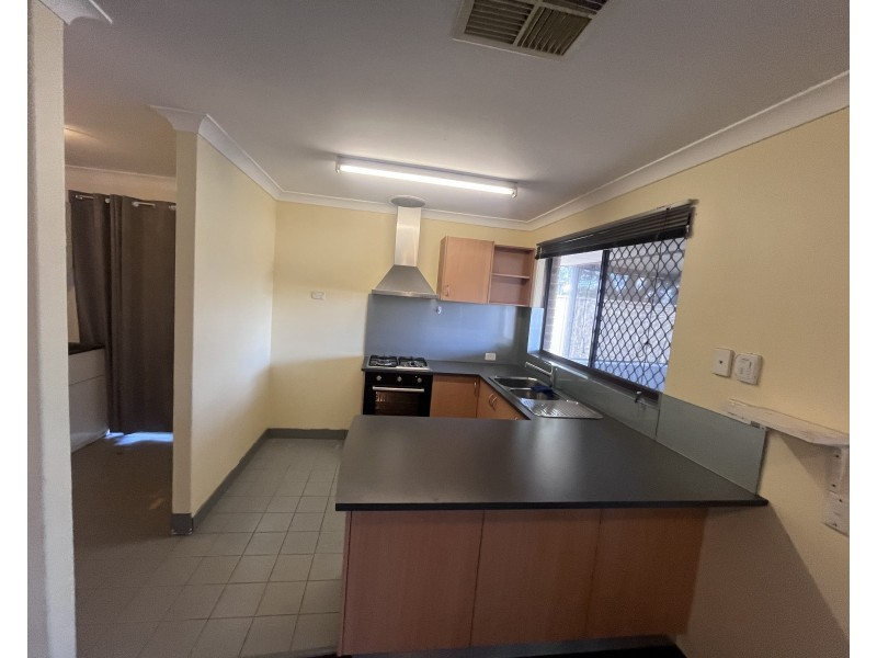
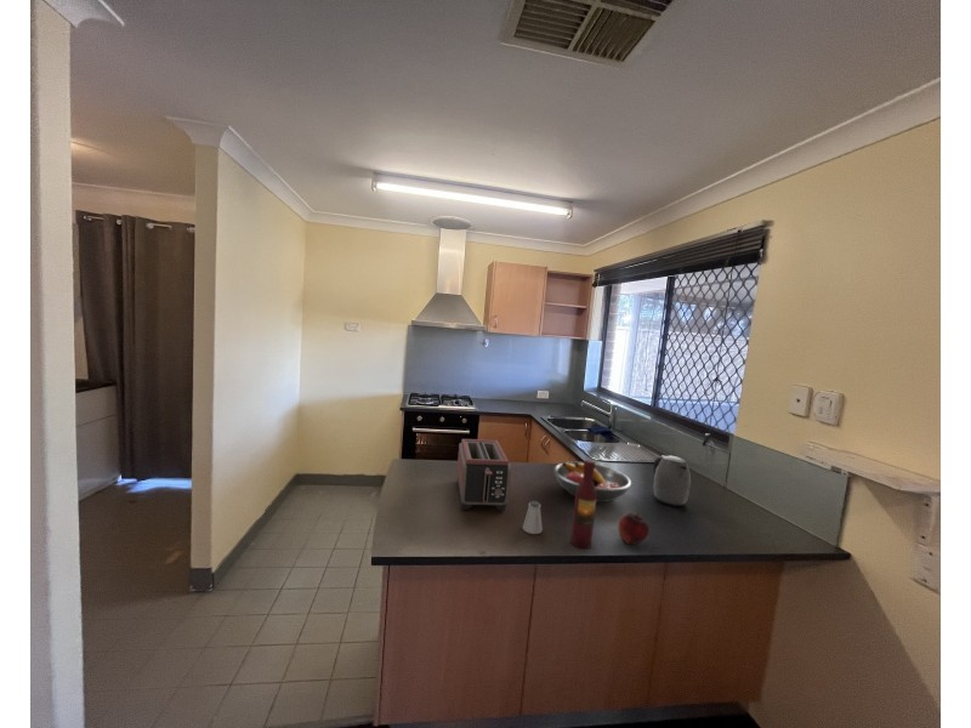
+ wine bottle [569,459,597,550]
+ toaster [456,438,512,512]
+ fruit bowl [552,461,634,504]
+ saltshaker [522,500,544,535]
+ fruit [618,512,651,545]
+ kettle [653,454,692,508]
